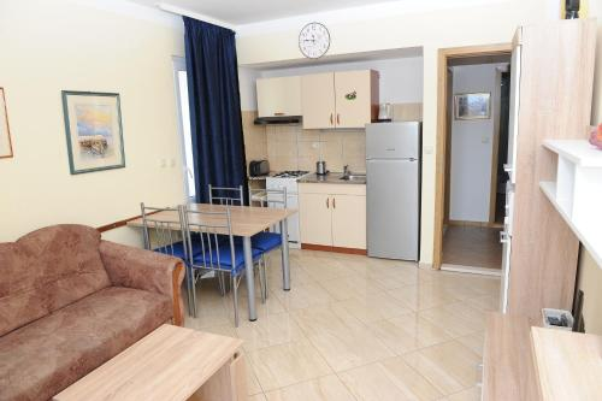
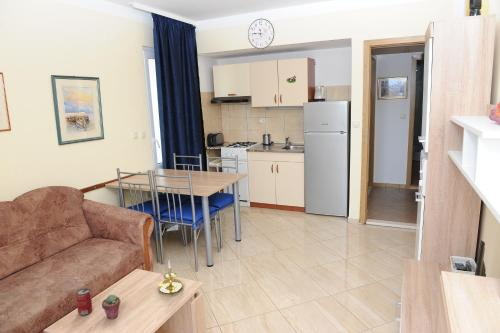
+ beverage can [75,287,94,316]
+ candle holder [157,260,184,295]
+ potted succulent [101,294,121,320]
